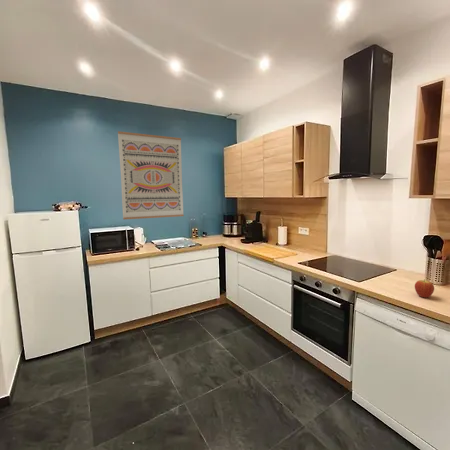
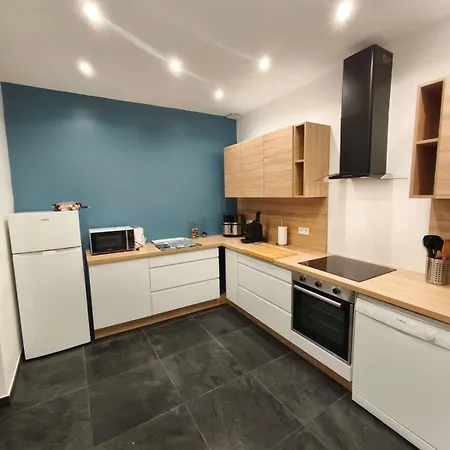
- wall art [117,130,185,220]
- fruit [414,278,435,299]
